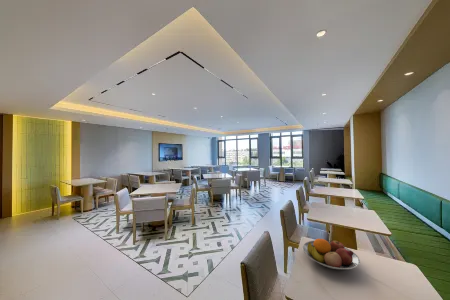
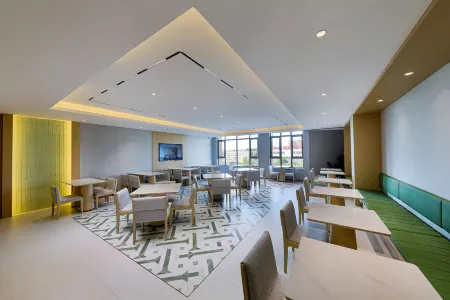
- fruit bowl [302,238,361,270]
